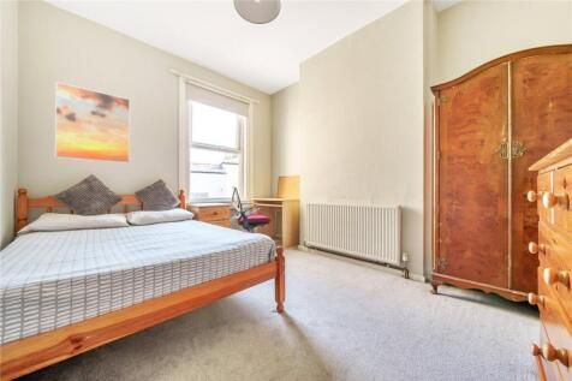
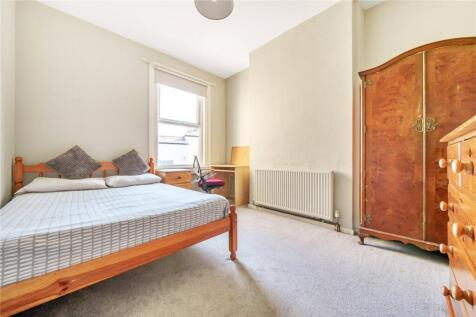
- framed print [54,81,131,165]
